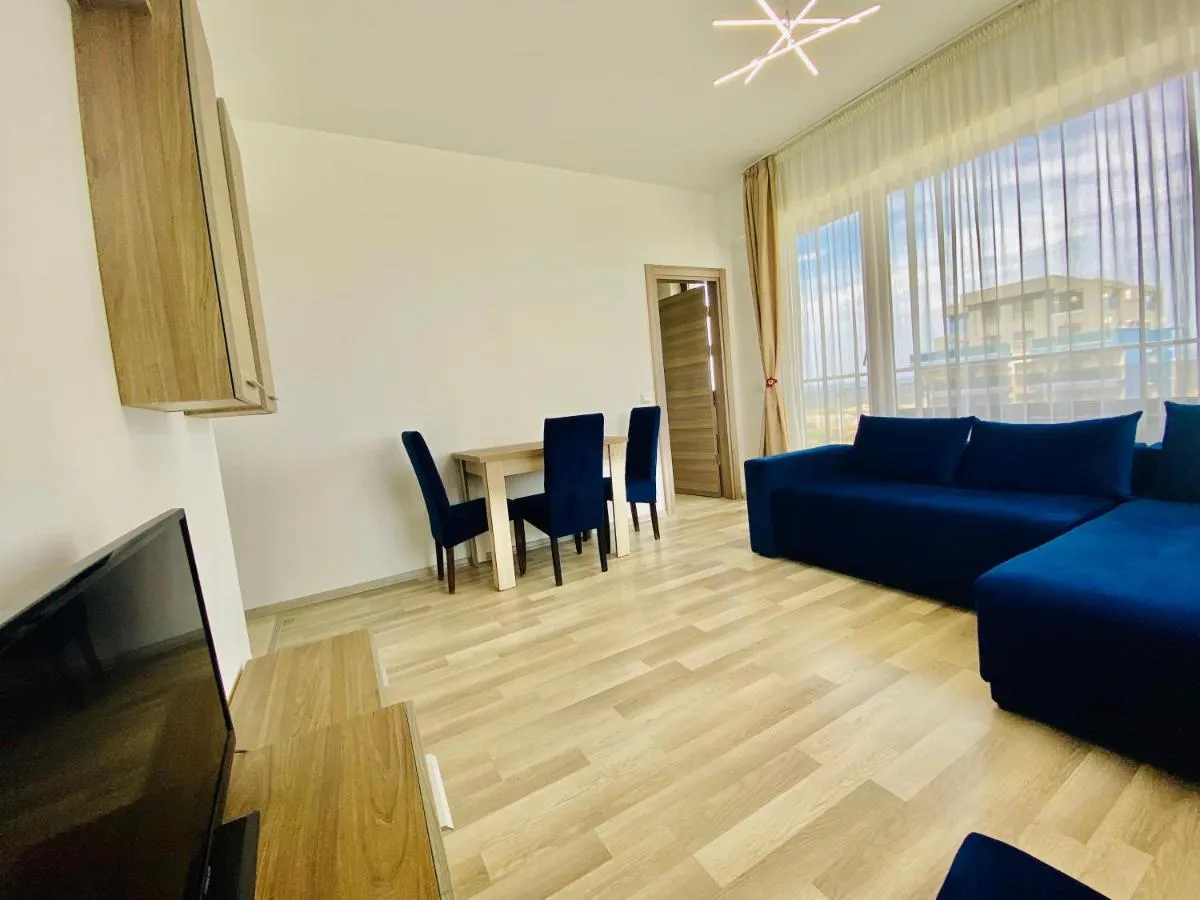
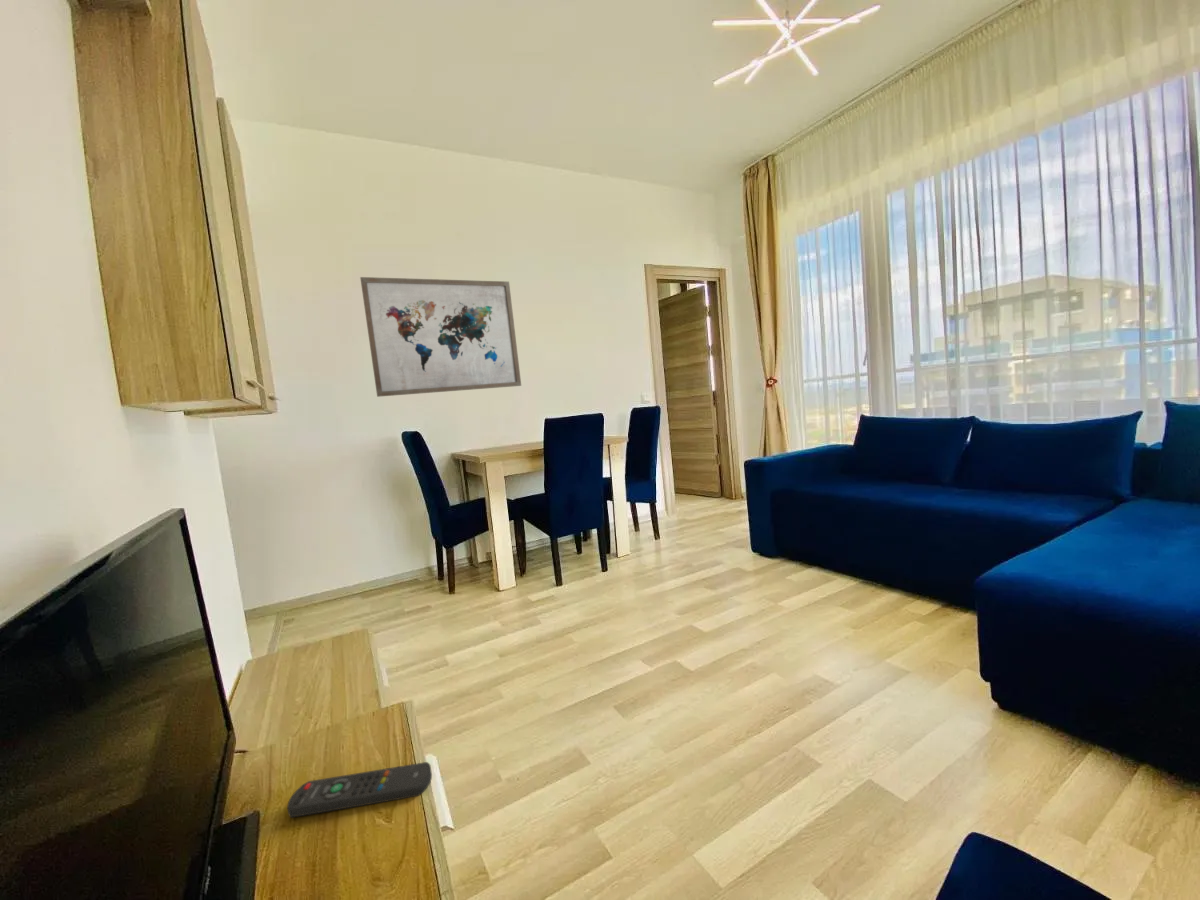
+ remote control [286,761,433,818]
+ wall art [359,276,522,398]
